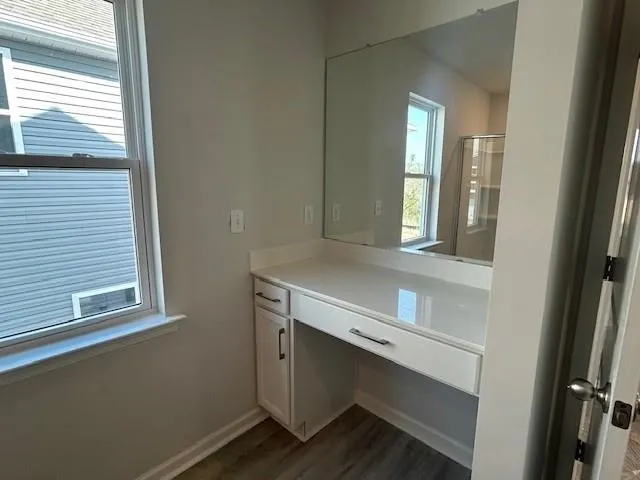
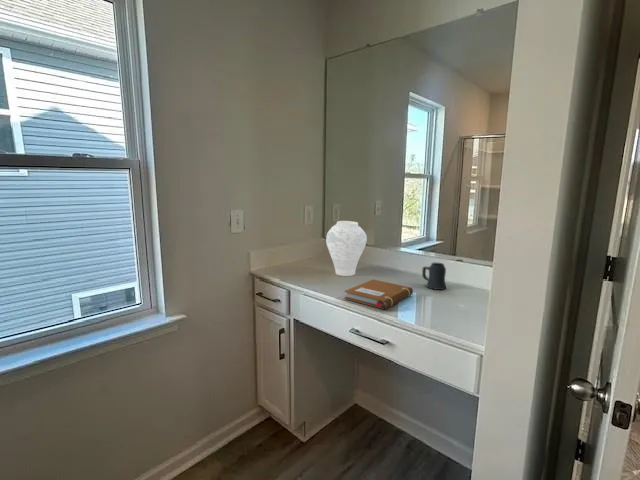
+ notebook [343,278,414,310]
+ vase [325,220,368,277]
+ mug [421,262,447,291]
